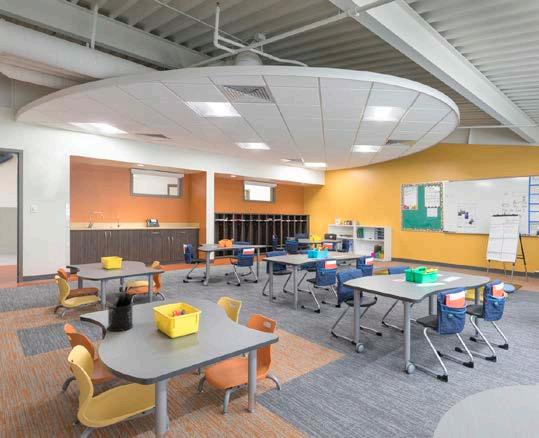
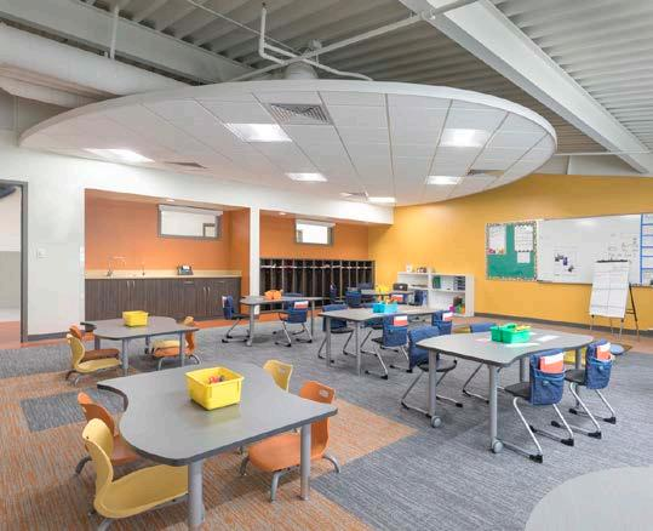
- pen holder [106,292,134,332]
